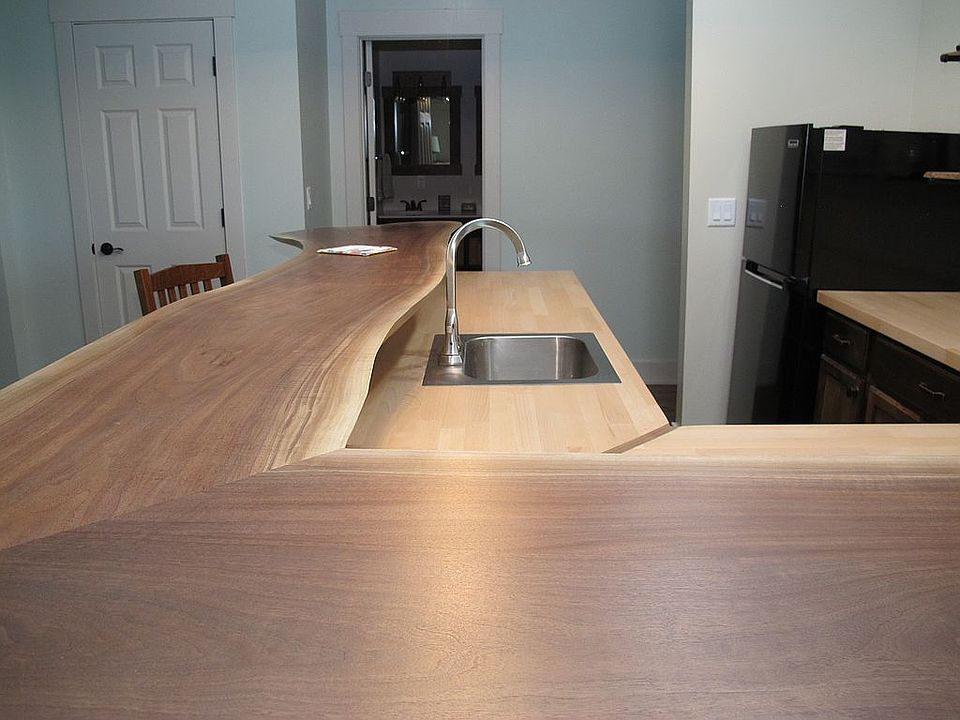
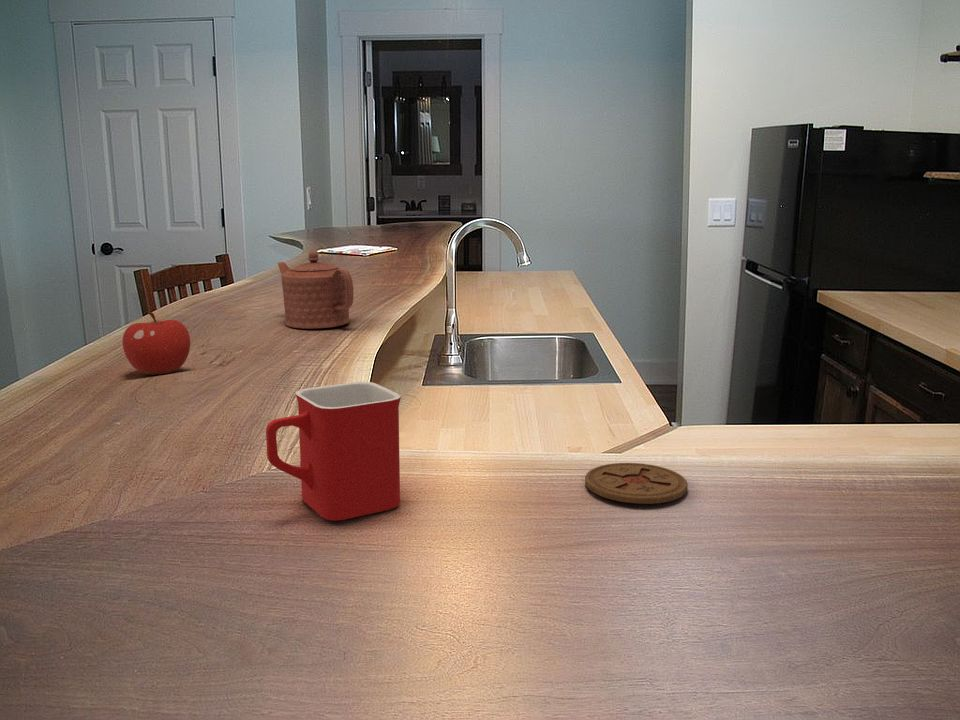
+ fruit [122,311,191,375]
+ teapot [277,250,354,330]
+ coaster [584,462,689,505]
+ mug [265,381,402,522]
